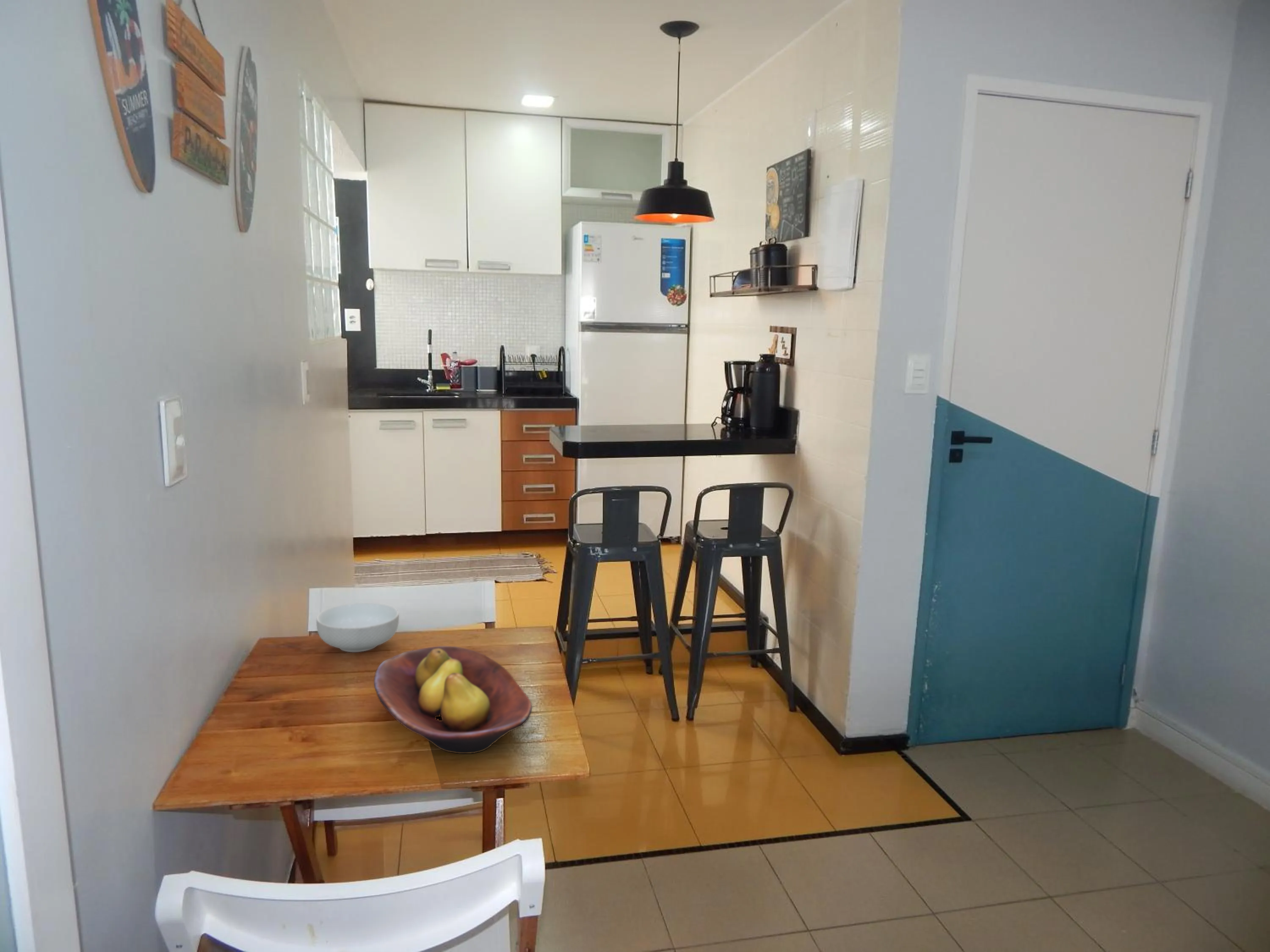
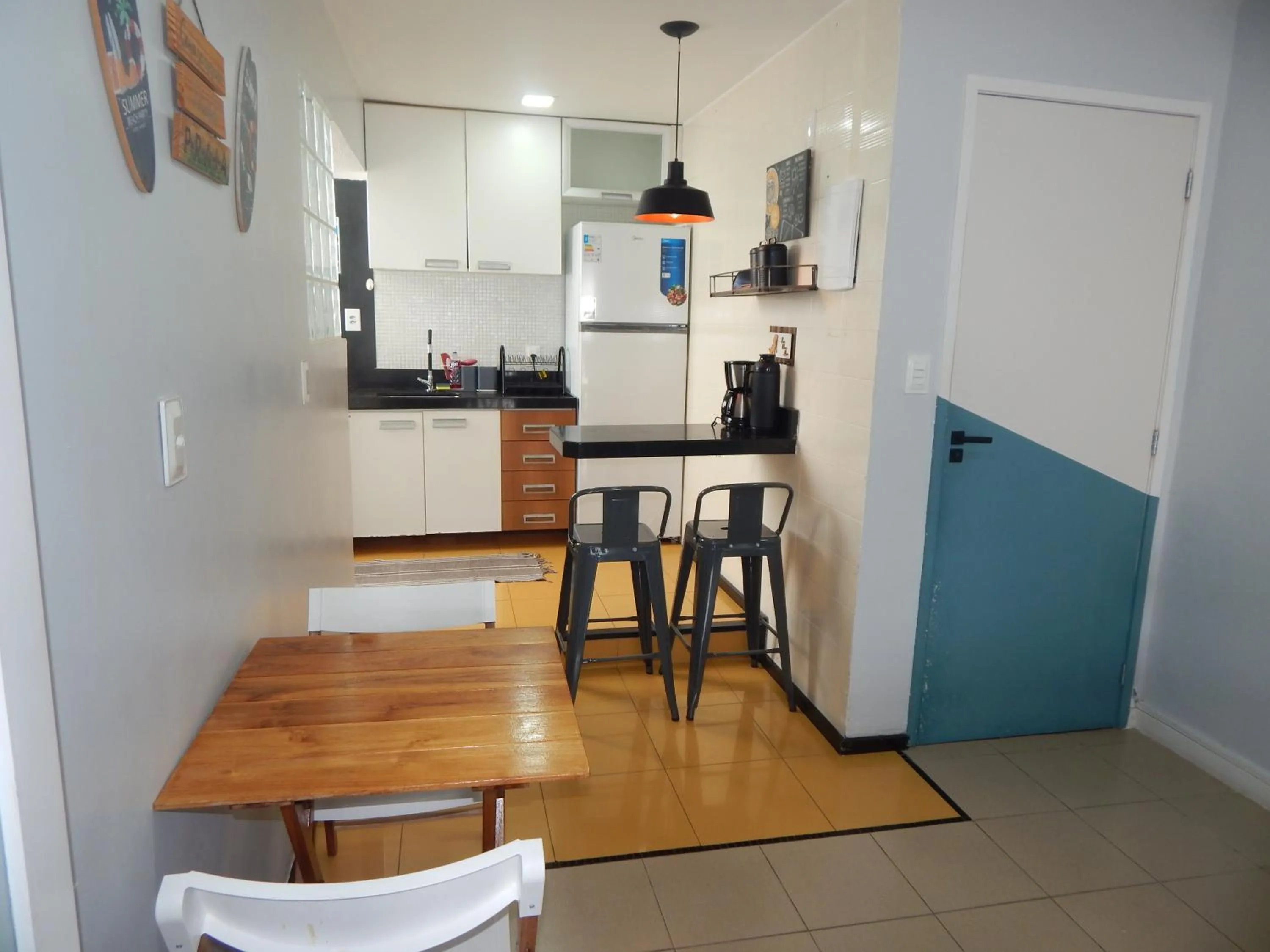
- cereal bowl [316,603,400,652]
- fruit bowl [373,646,533,754]
